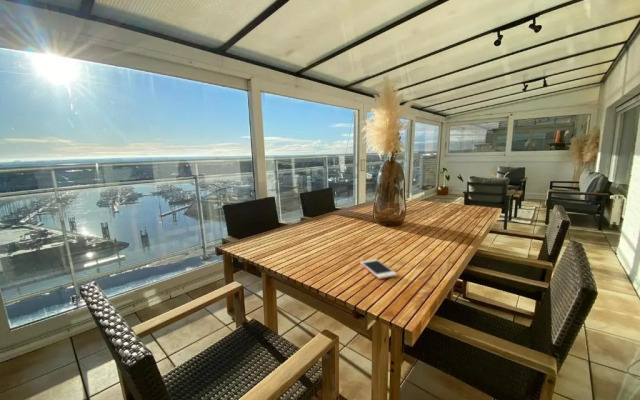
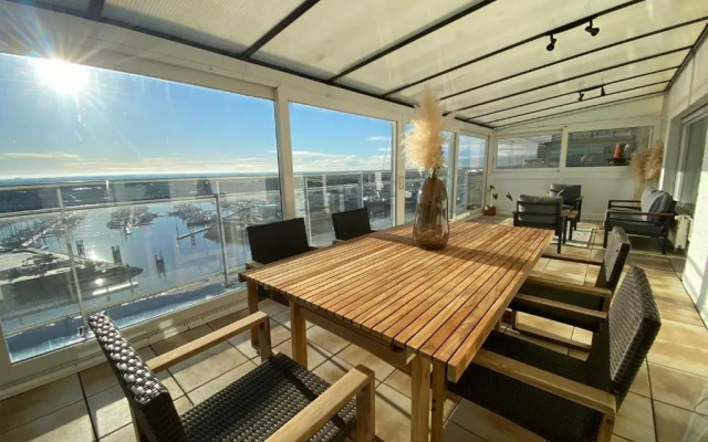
- cell phone [359,258,398,280]
